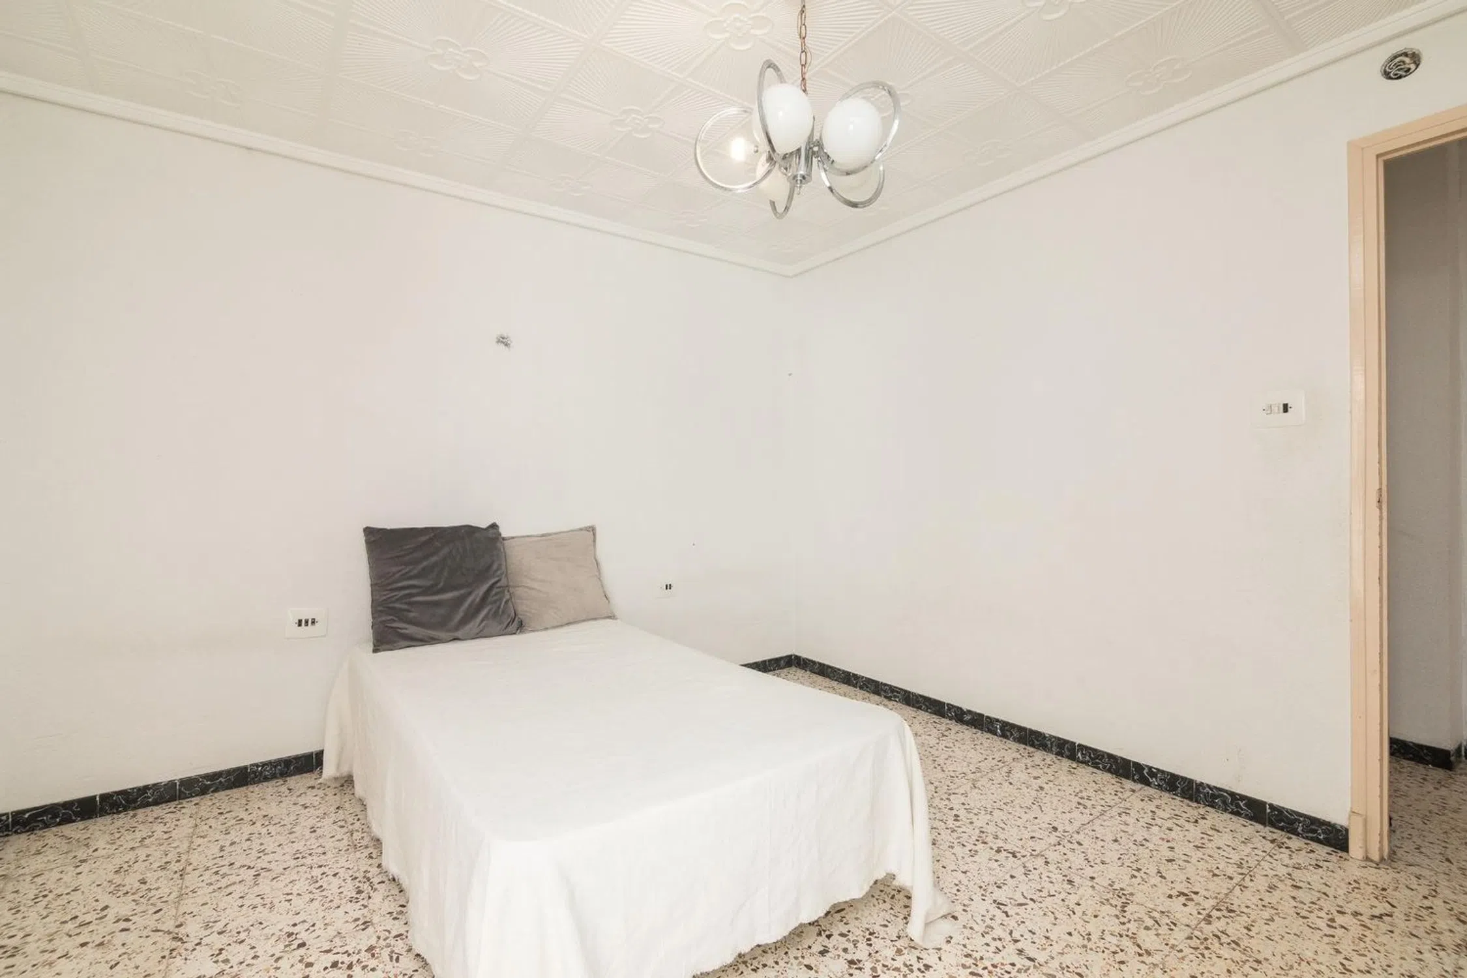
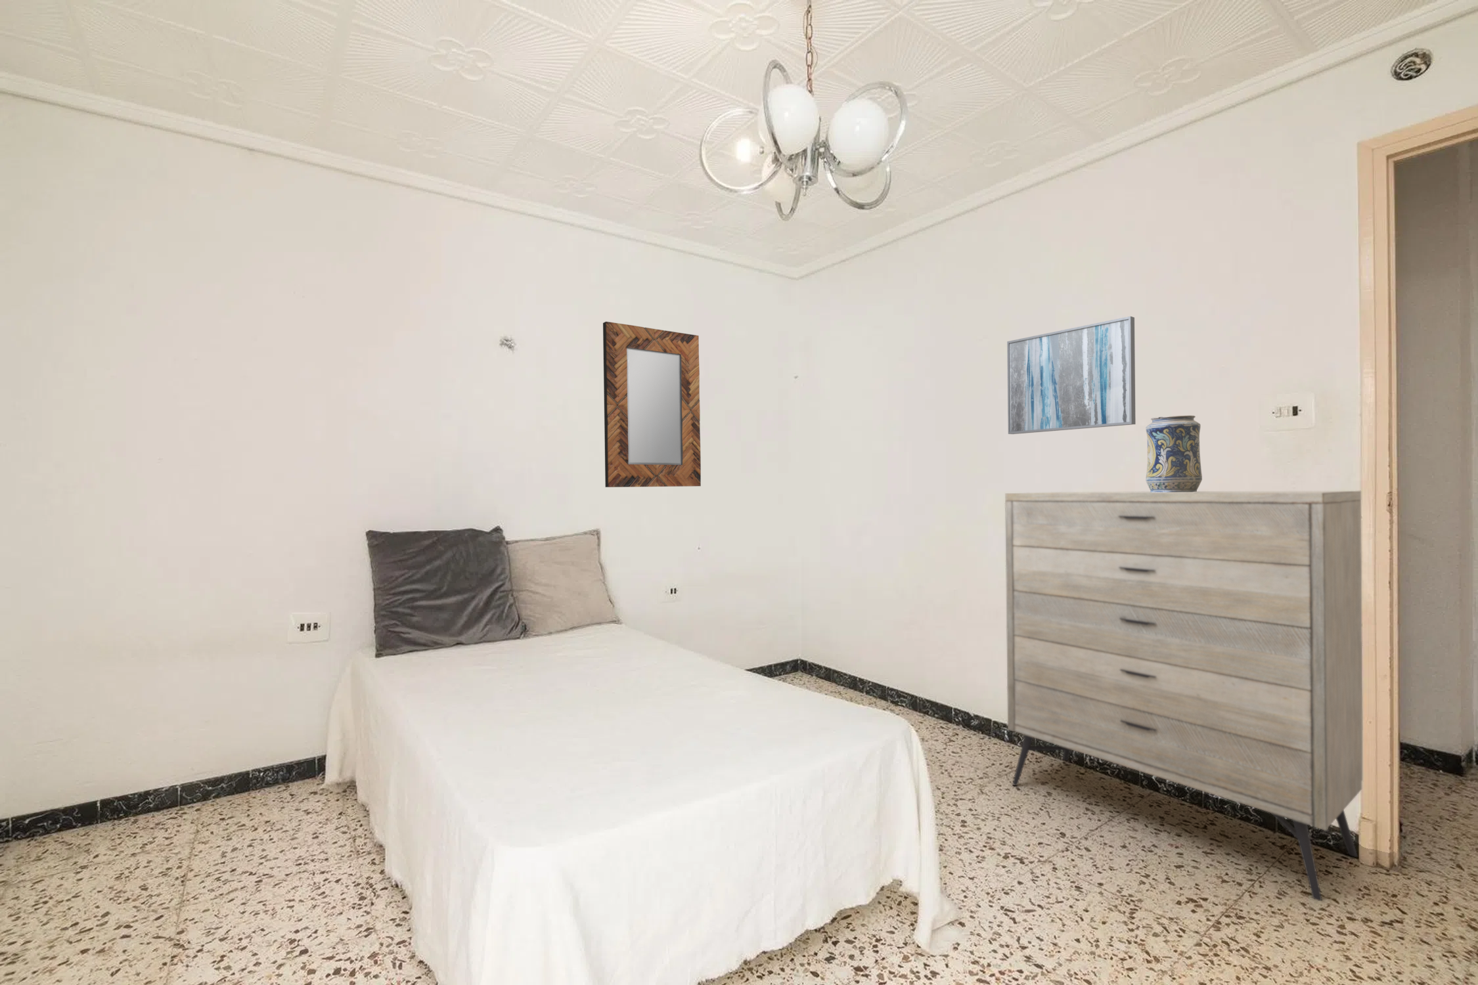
+ dresser [1004,490,1363,901]
+ wall art [1006,316,1136,434]
+ decorative vase [1145,416,1203,492]
+ home mirror [603,321,702,488]
